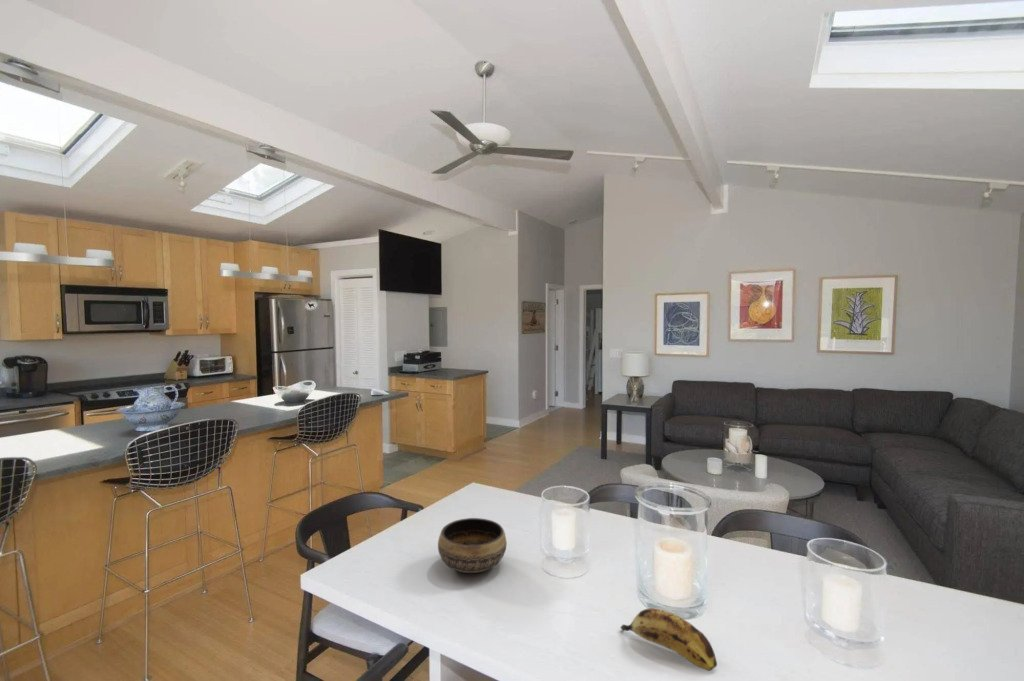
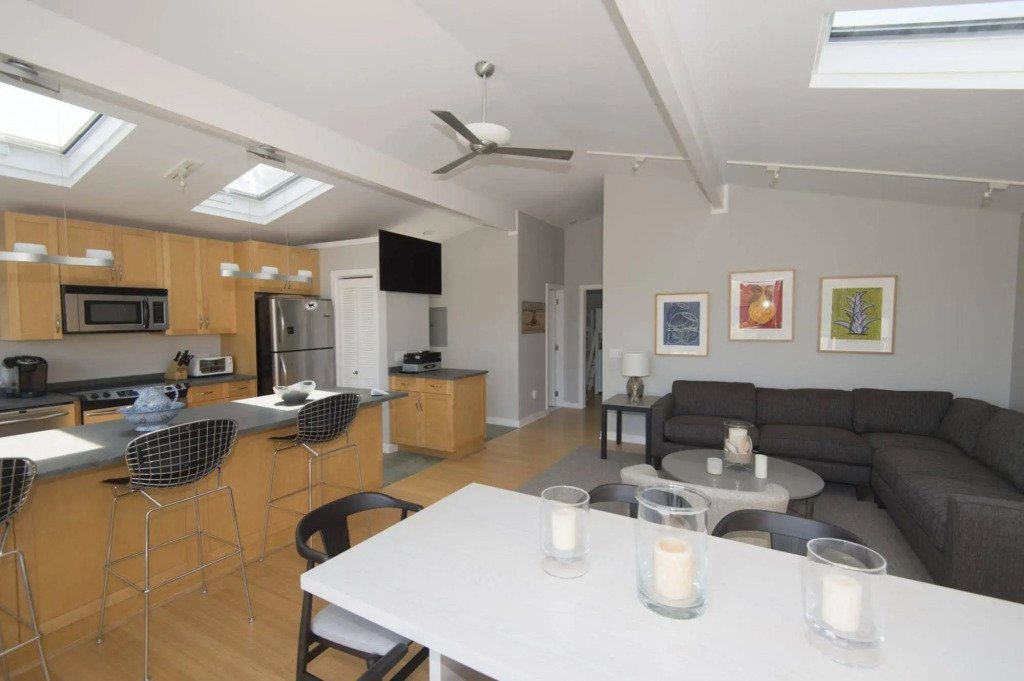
- bowl [437,517,508,574]
- banana [620,607,718,672]
